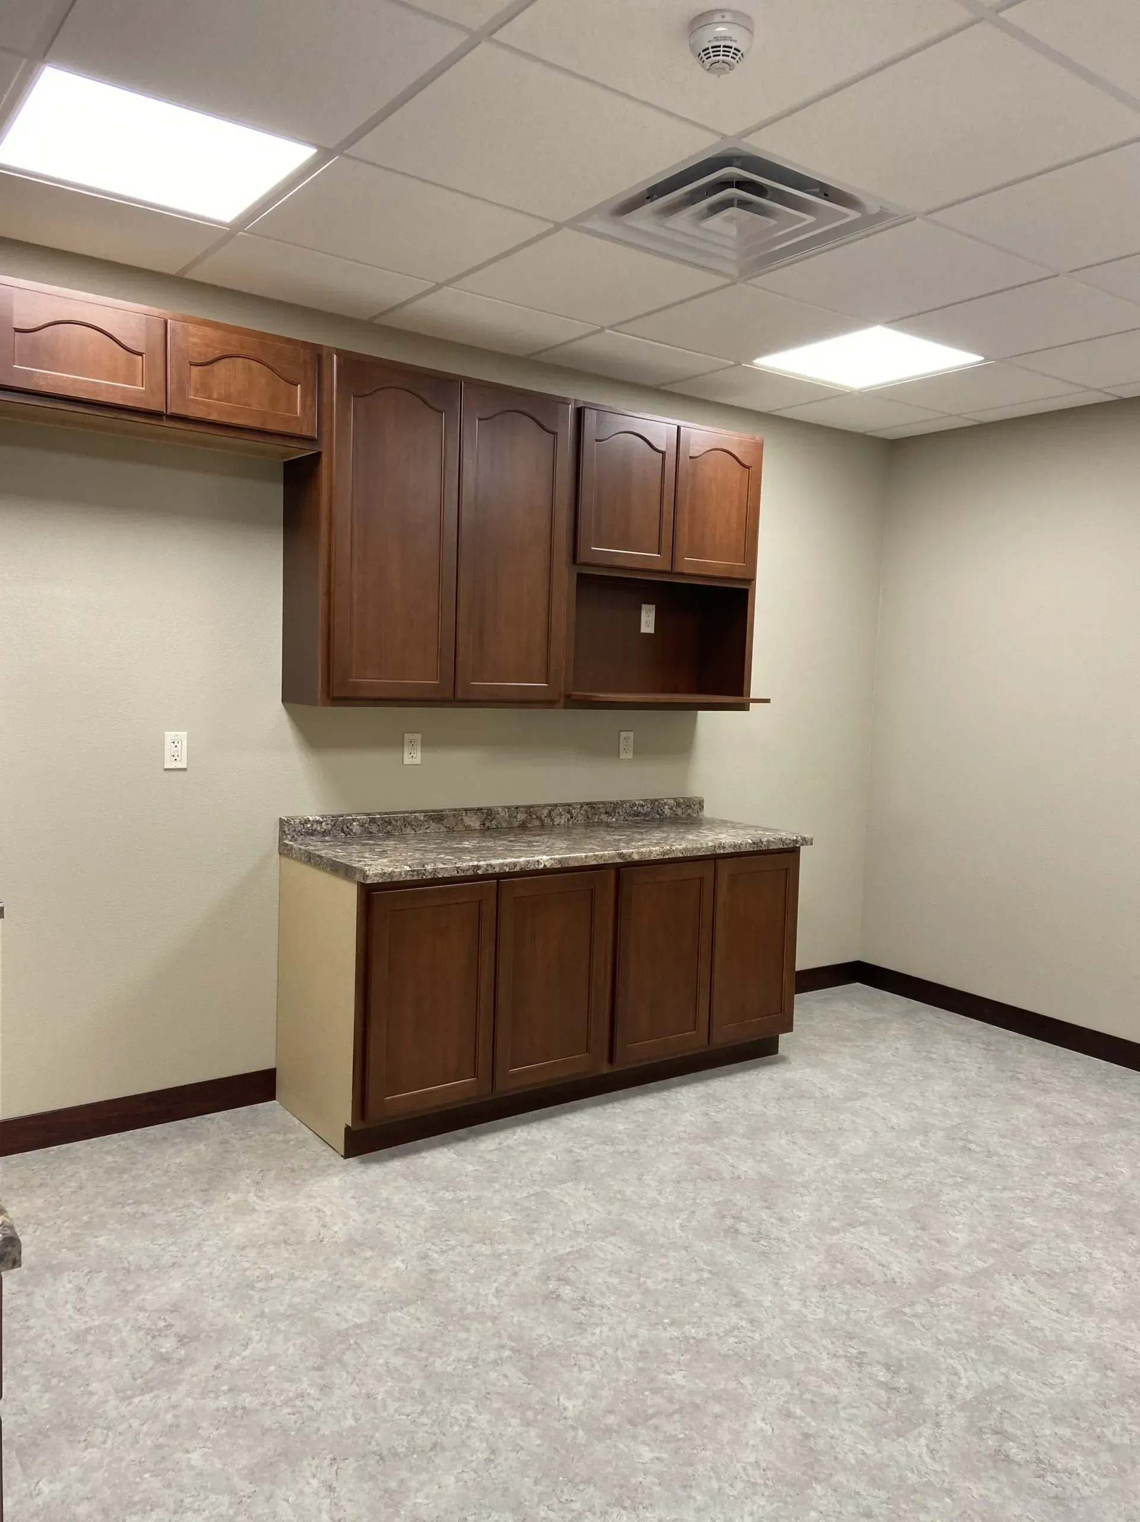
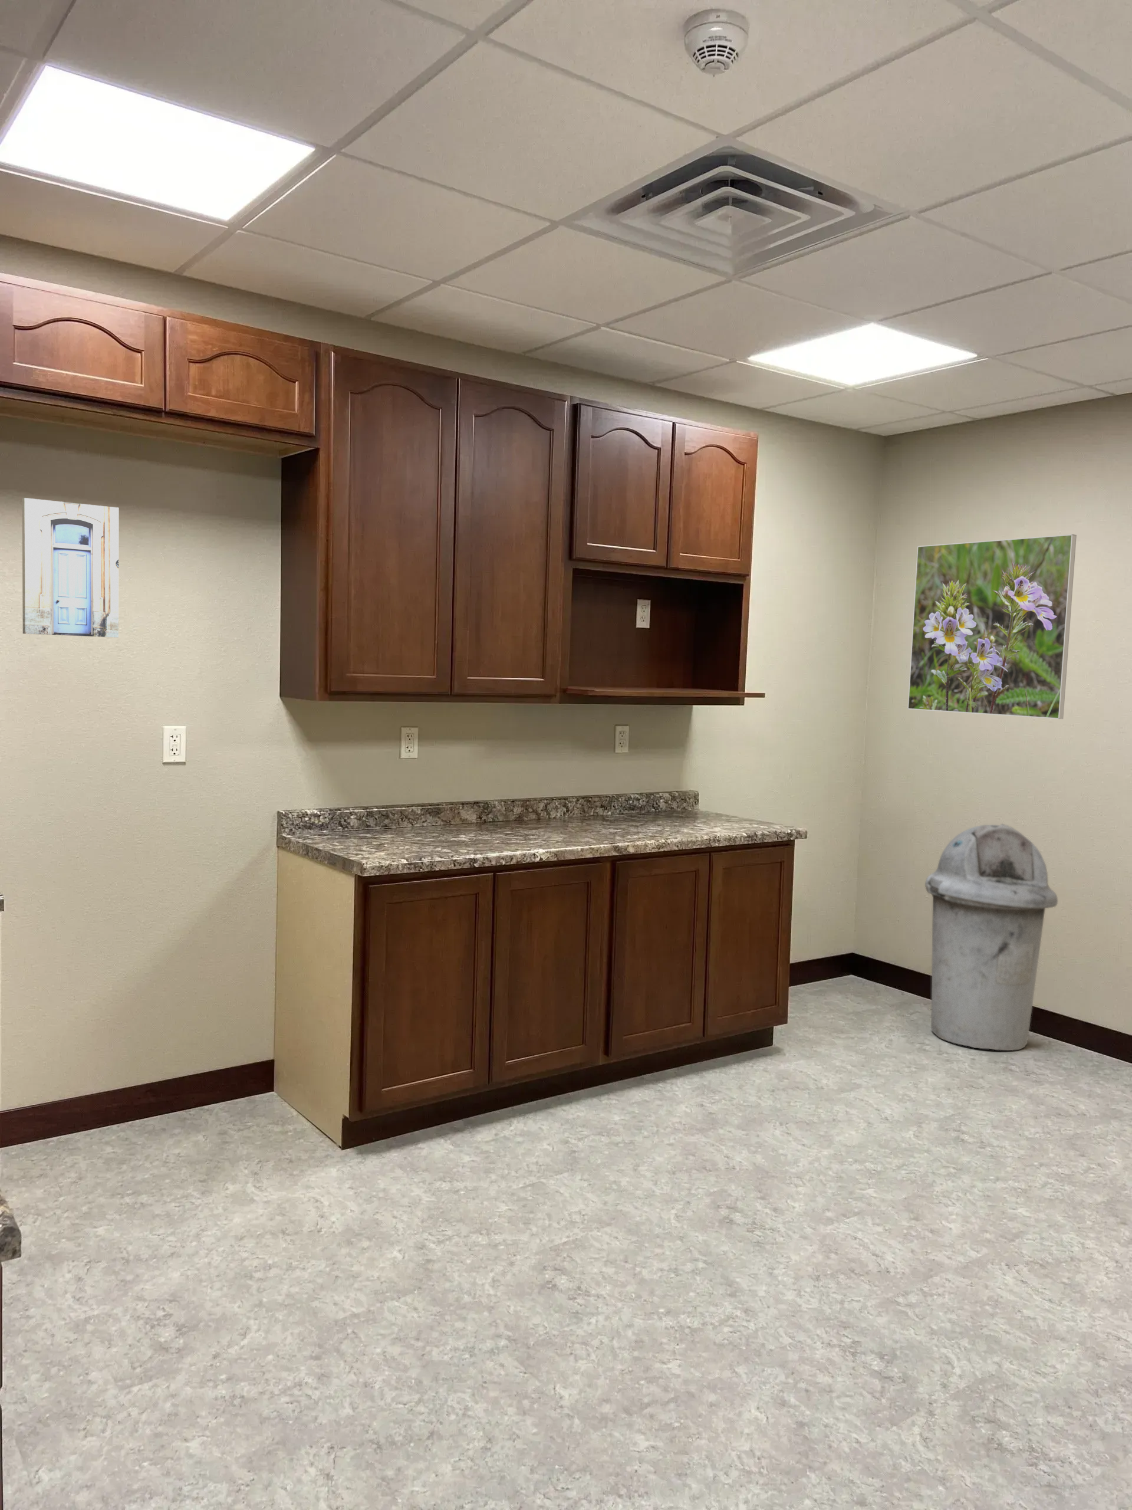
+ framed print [907,534,1077,719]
+ wall art [21,497,119,638]
+ trash can [924,823,1058,1051]
